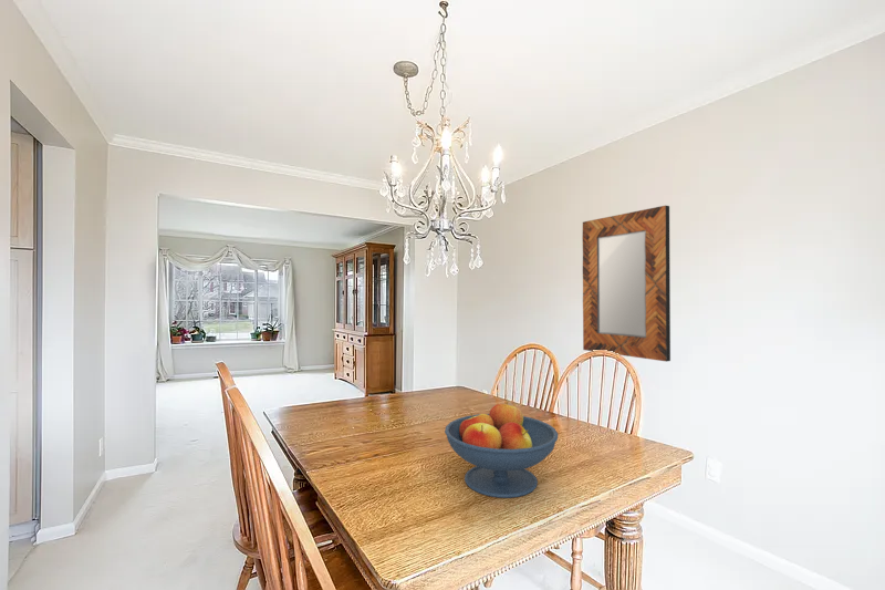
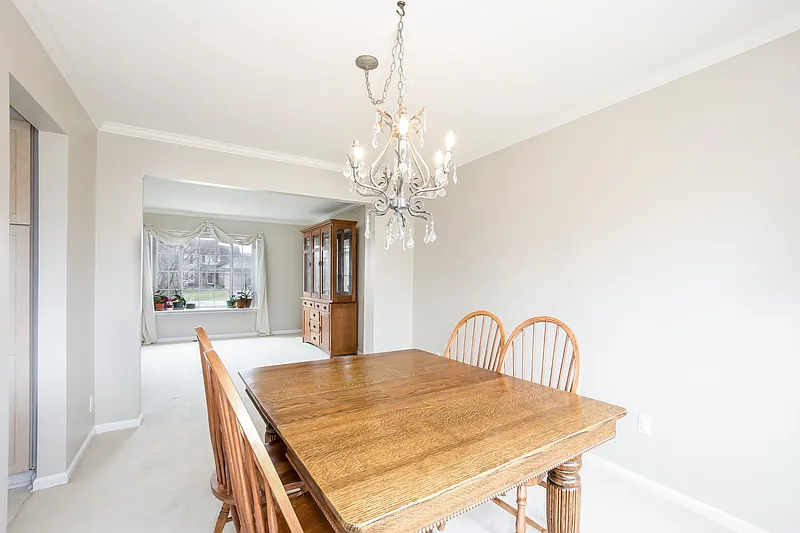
- home mirror [582,205,671,363]
- fruit bowl [444,401,560,499]
